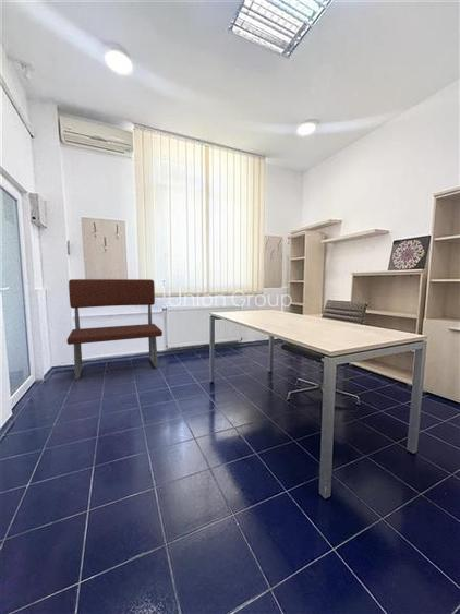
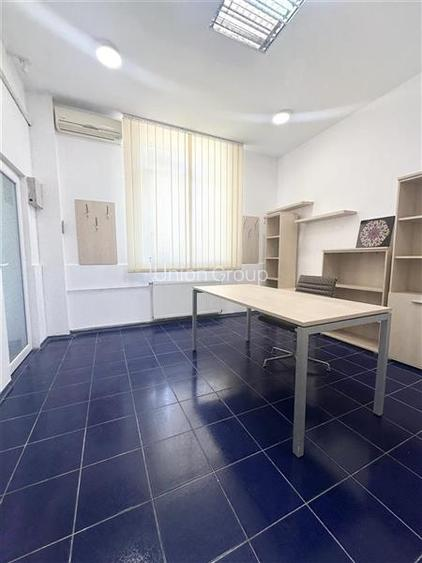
- bench [66,278,164,381]
